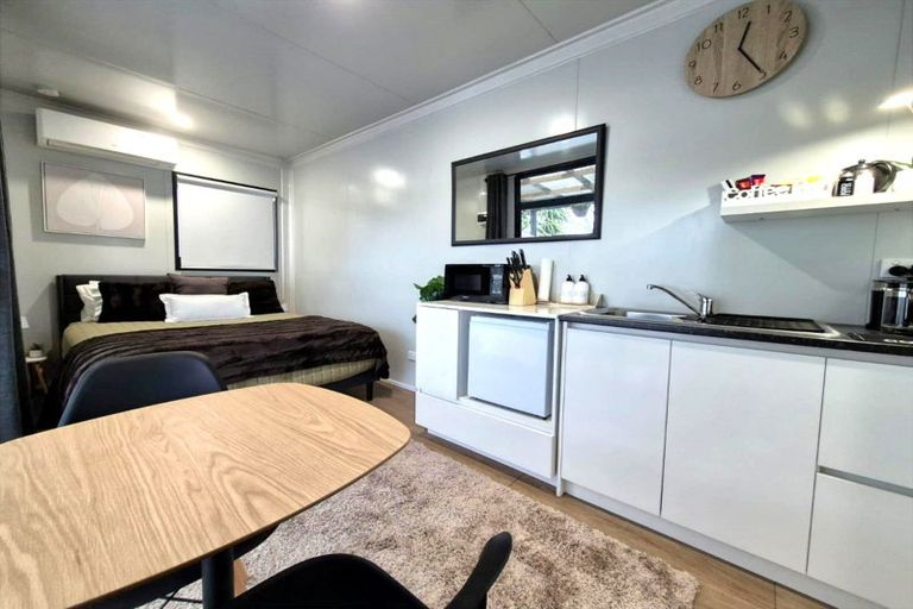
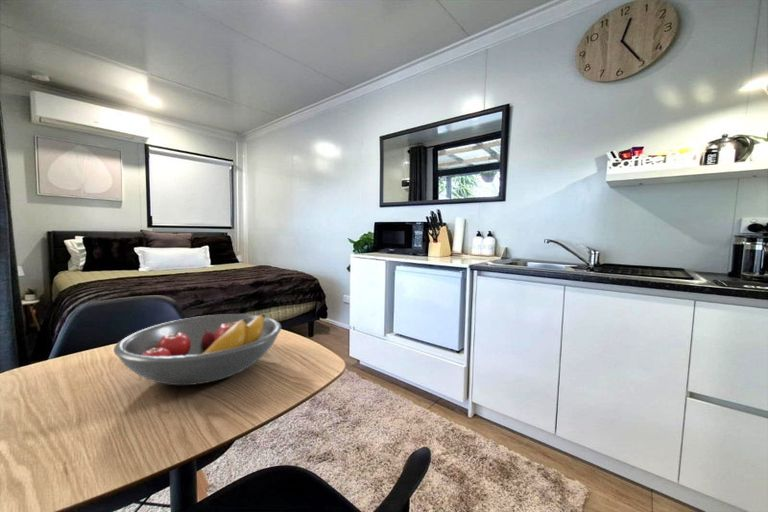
+ fruit bowl [113,313,282,386]
